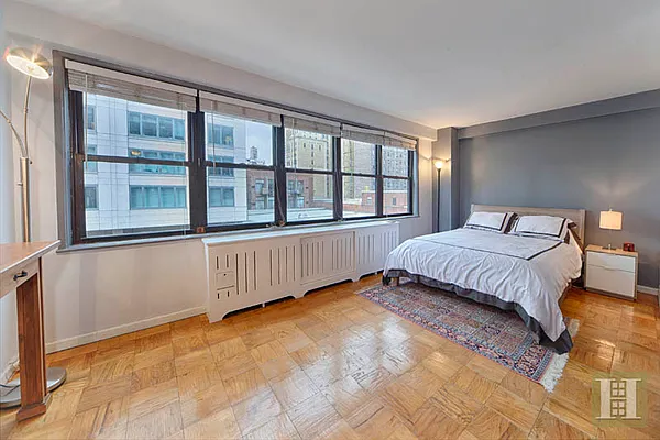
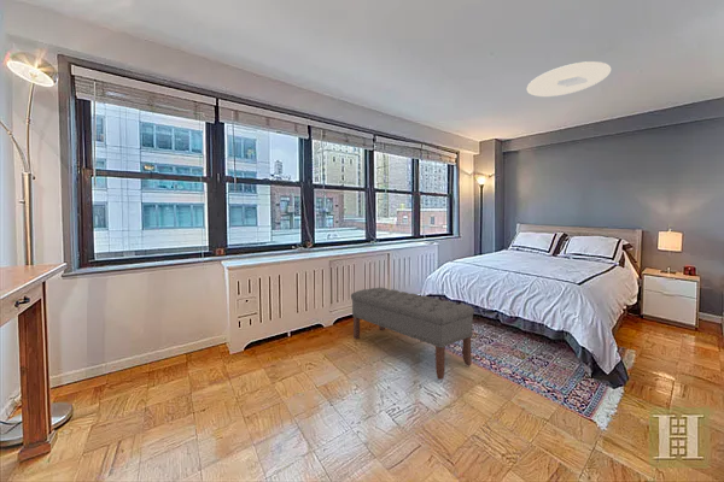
+ bench [350,287,475,381]
+ ceiling light [526,60,612,98]
